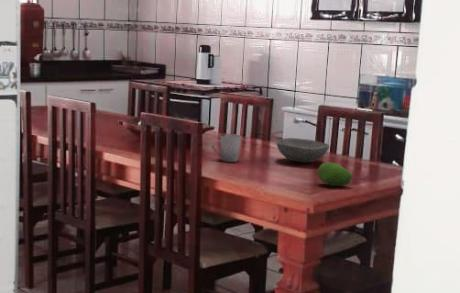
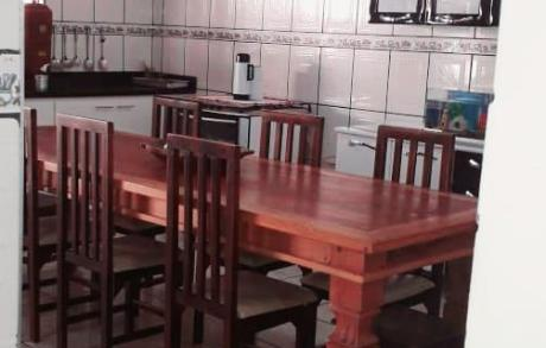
- bowl [275,137,331,163]
- fruit [316,161,353,187]
- cup [211,133,243,163]
